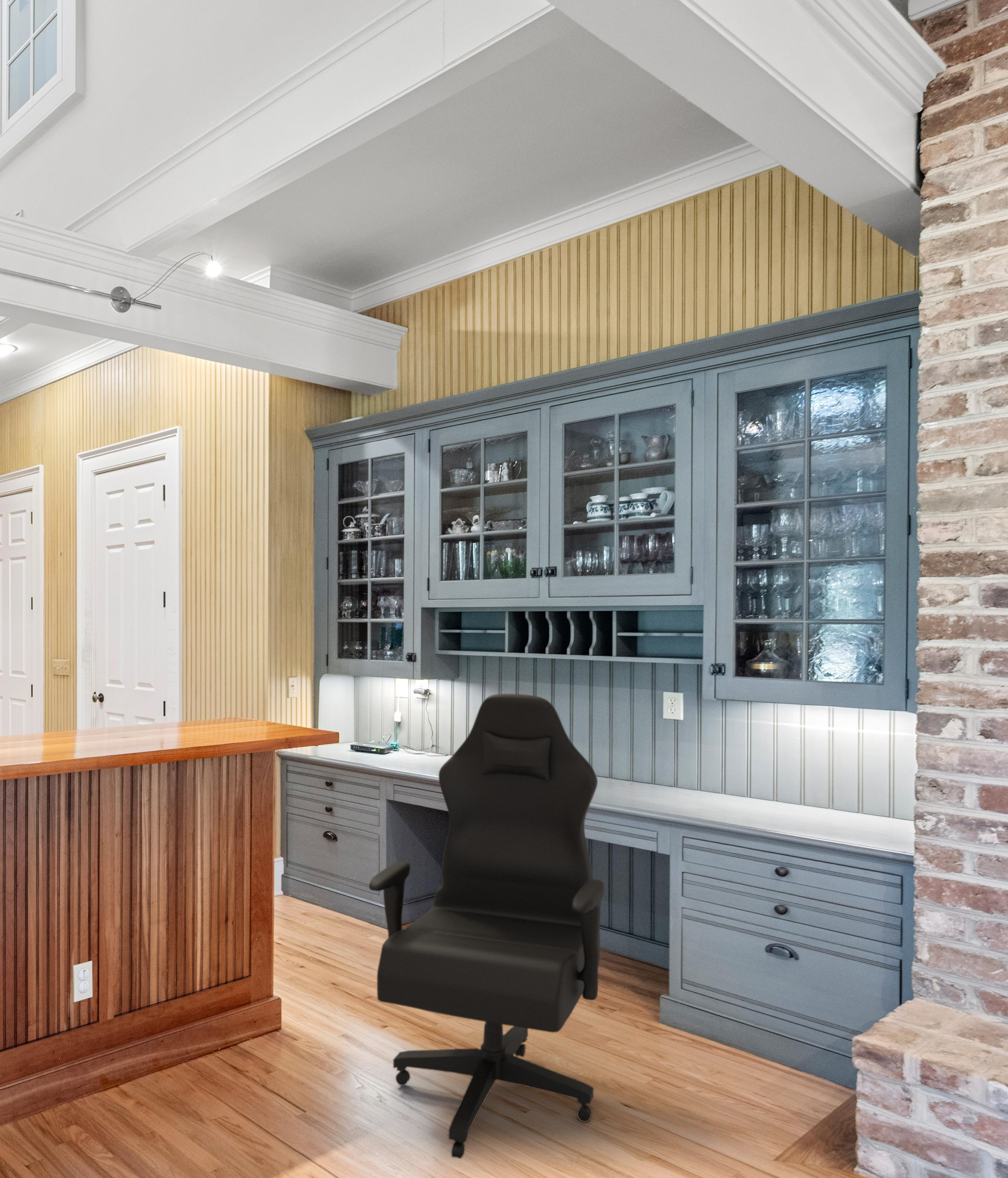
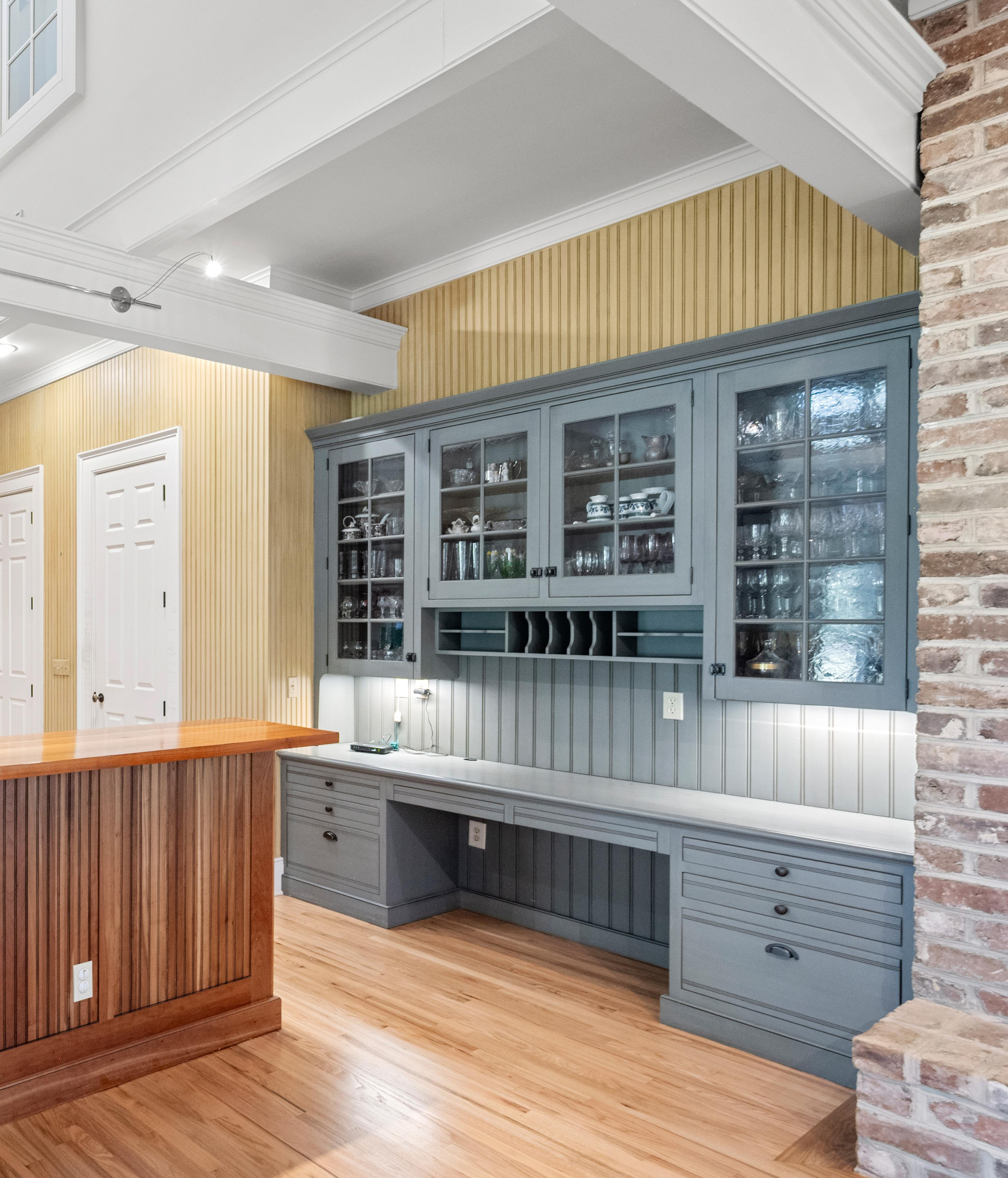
- office chair [369,693,605,1159]
